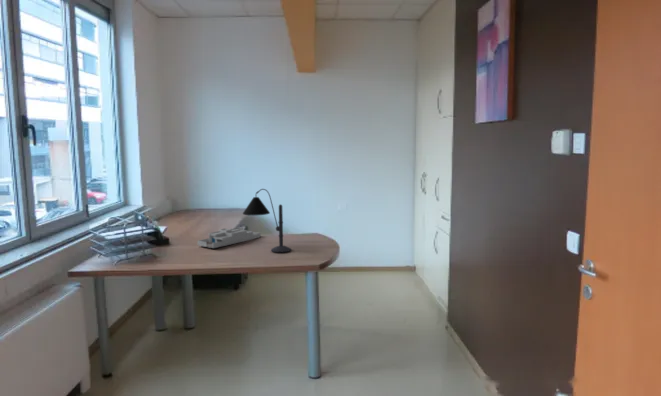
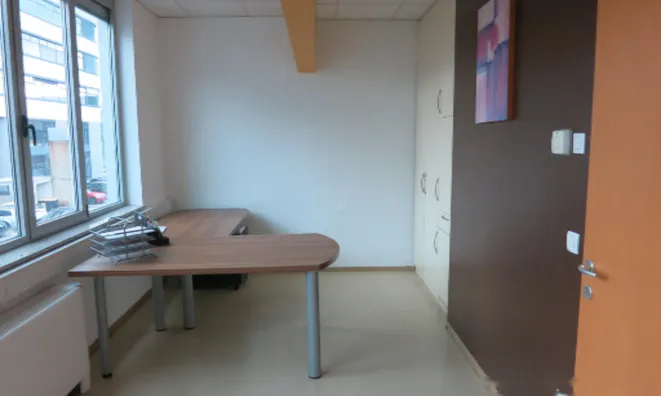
- desk organizer [197,226,262,249]
- desk lamp [242,188,292,253]
